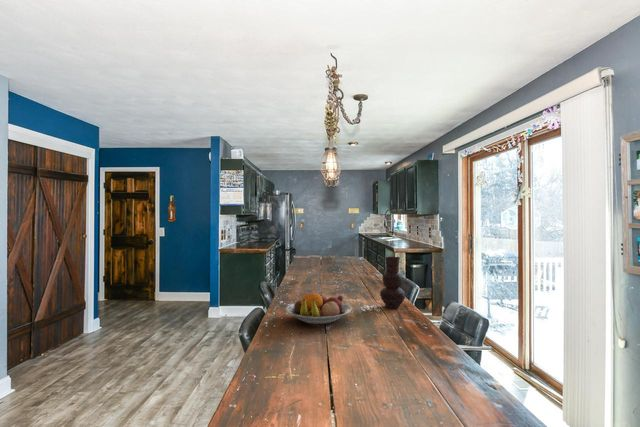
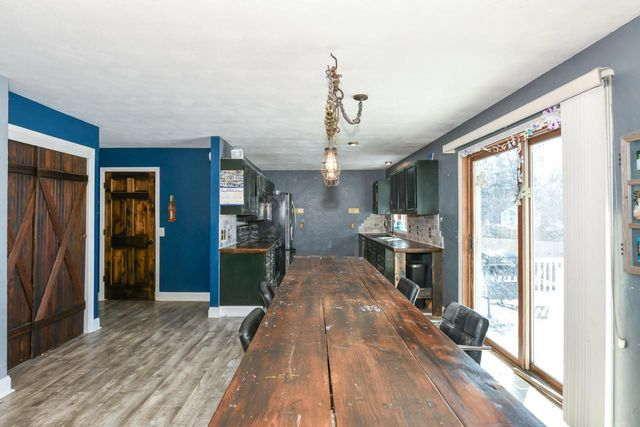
- fruit bowl [285,292,352,325]
- vase [379,256,406,309]
